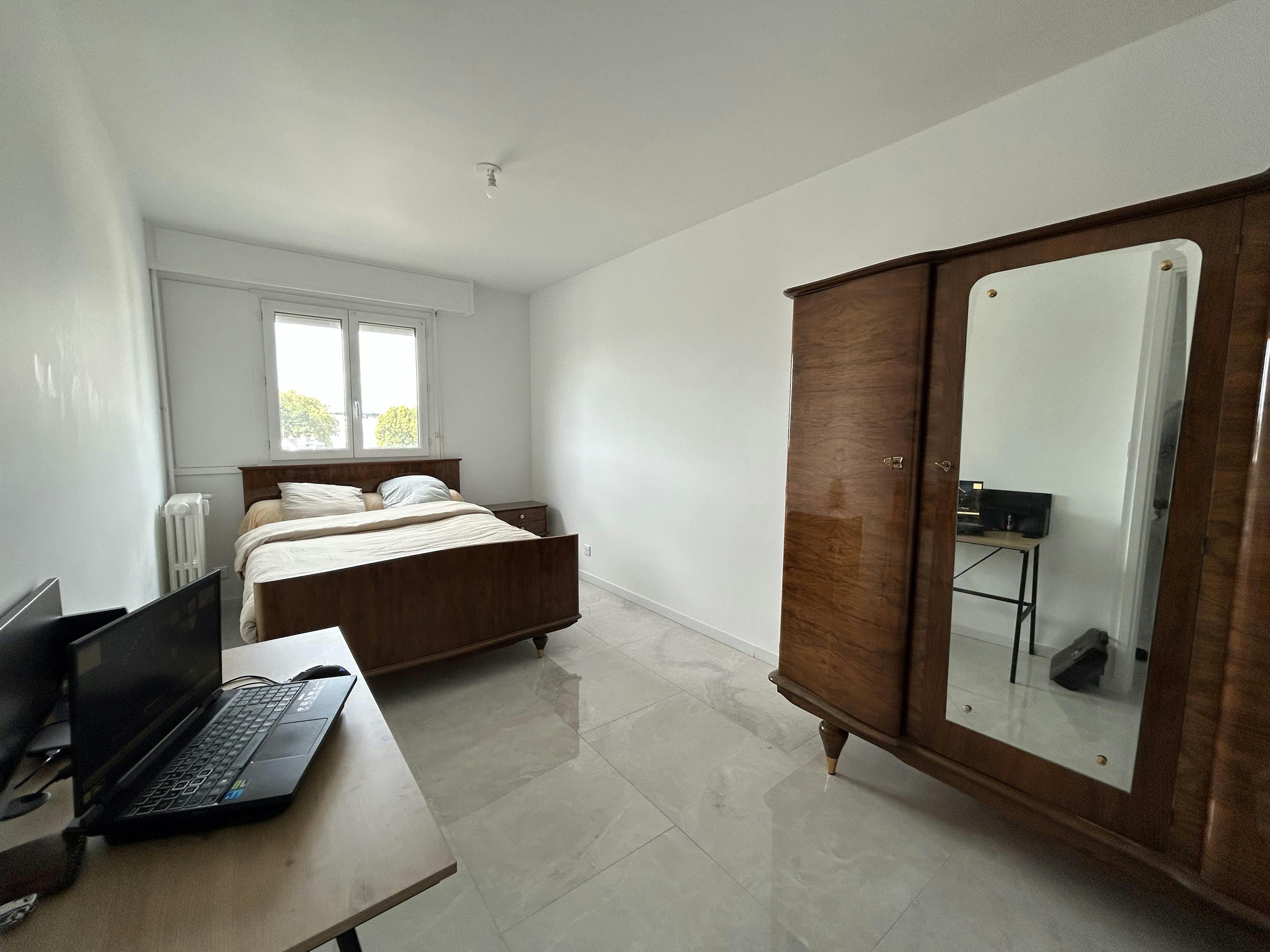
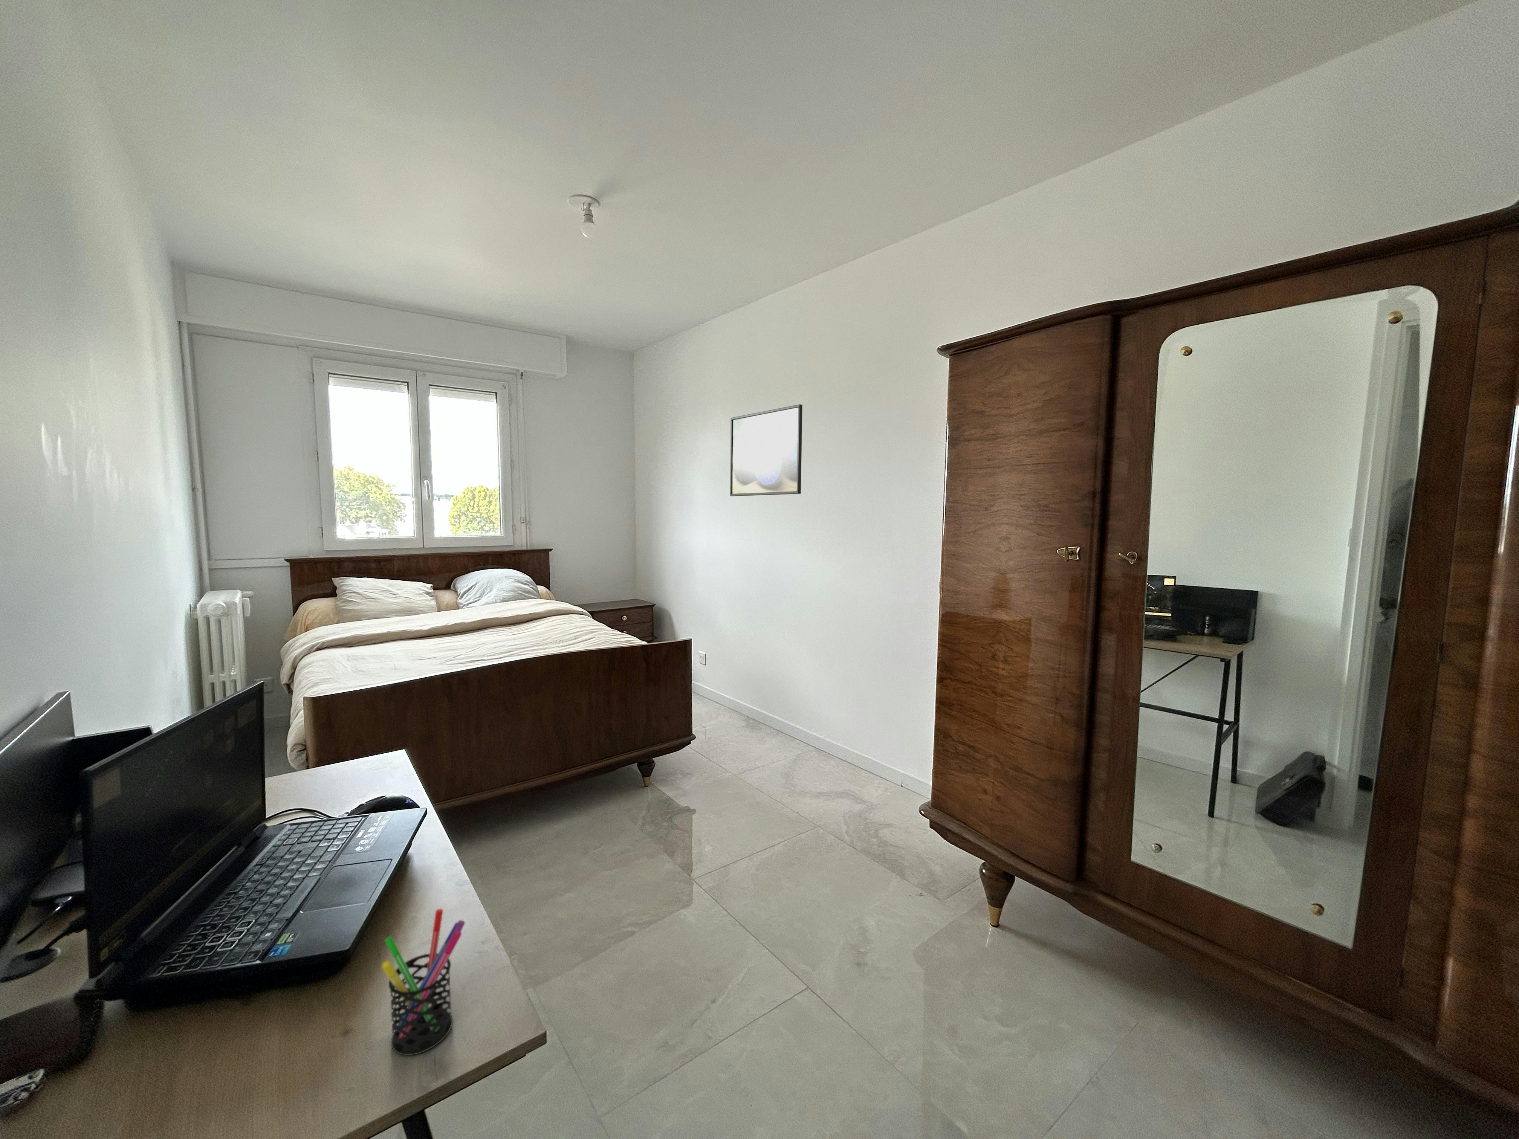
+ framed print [730,403,803,497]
+ pen holder [382,908,465,1055]
